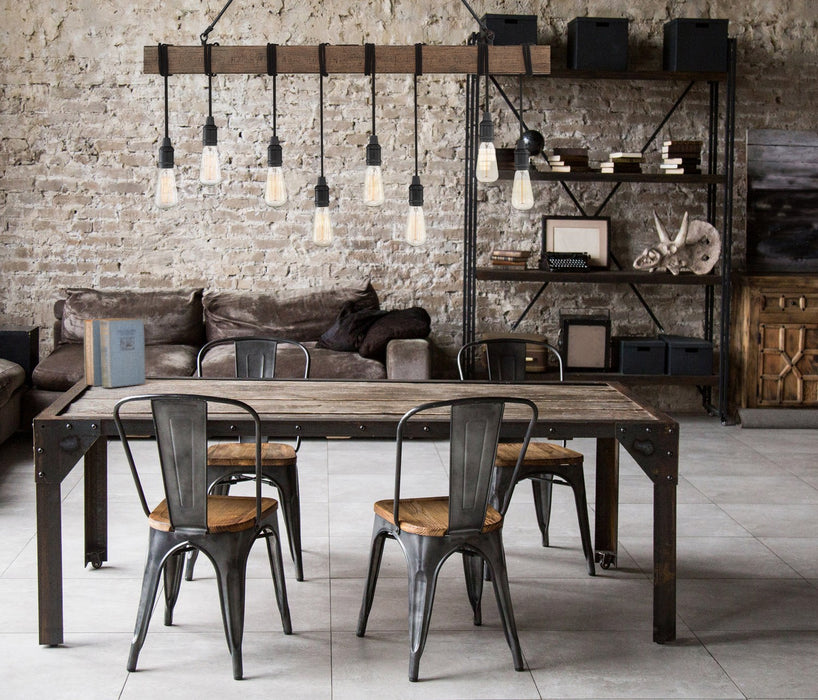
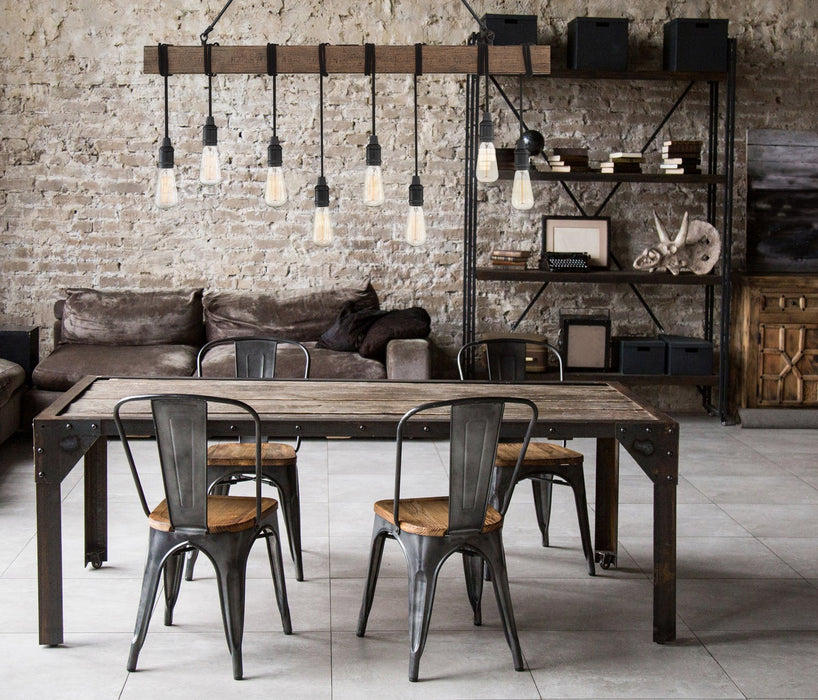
- book [82,317,147,388]
